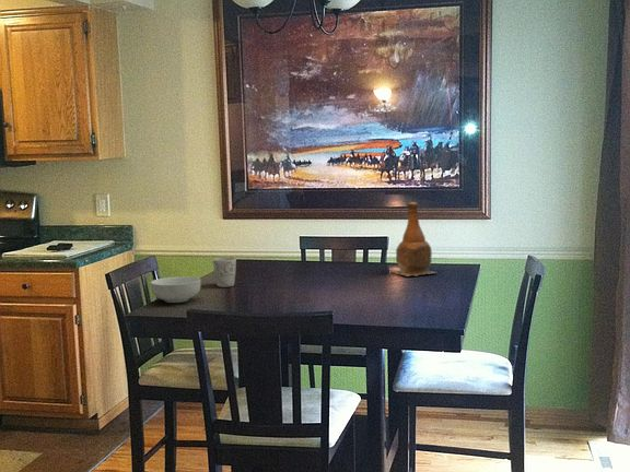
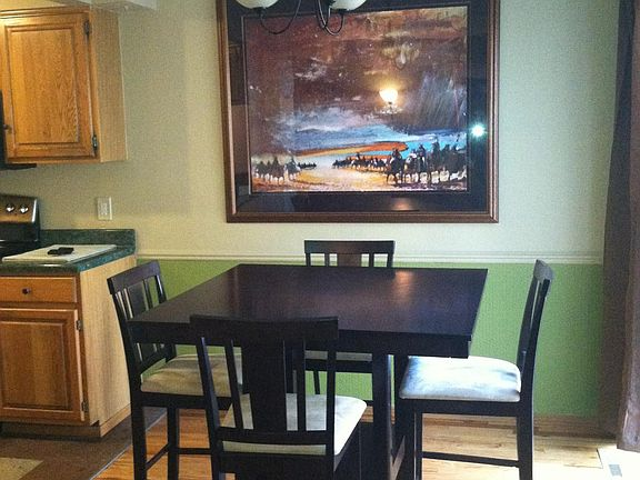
- mug [212,257,237,288]
- cereal bowl [150,275,202,304]
- bottle [392,201,436,278]
